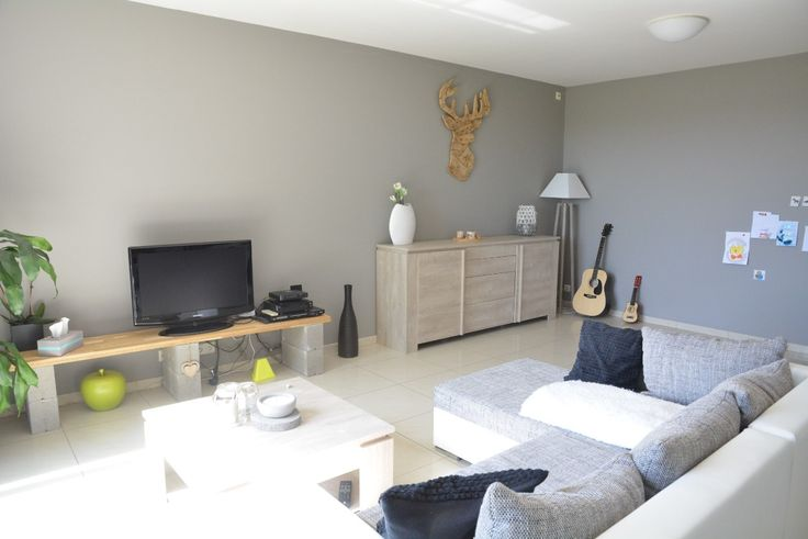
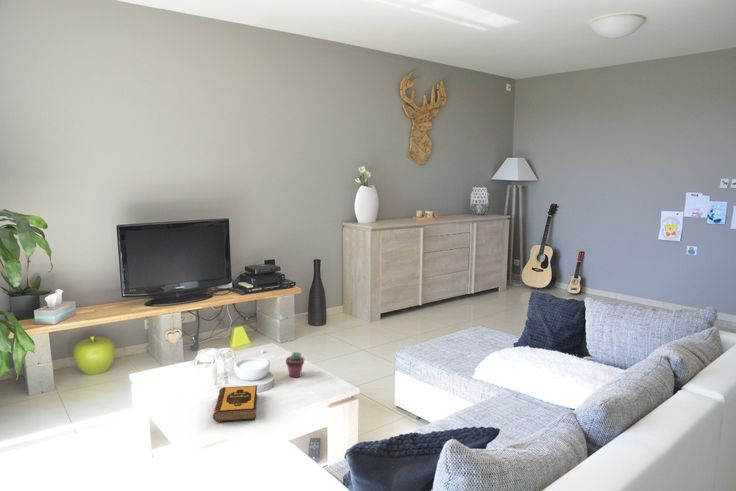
+ potted succulent [285,351,305,378]
+ hardback book [212,384,258,423]
